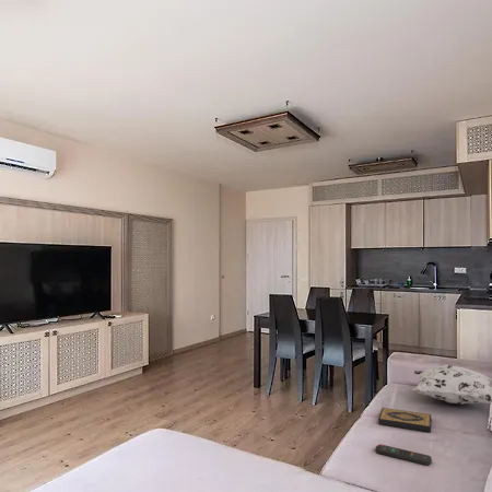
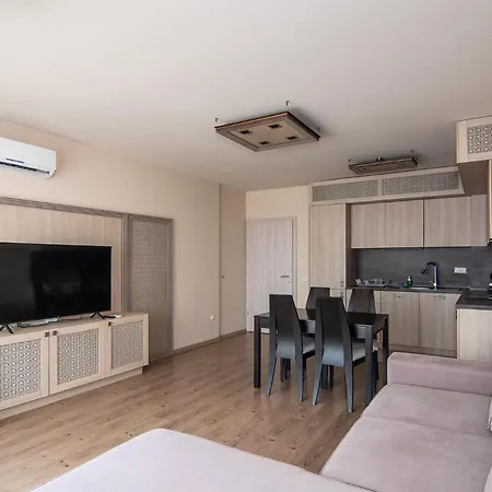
- decorative pillow [411,364,492,406]
- remote control [375,443,433,467]
- hardback book [377,407,432,433]
